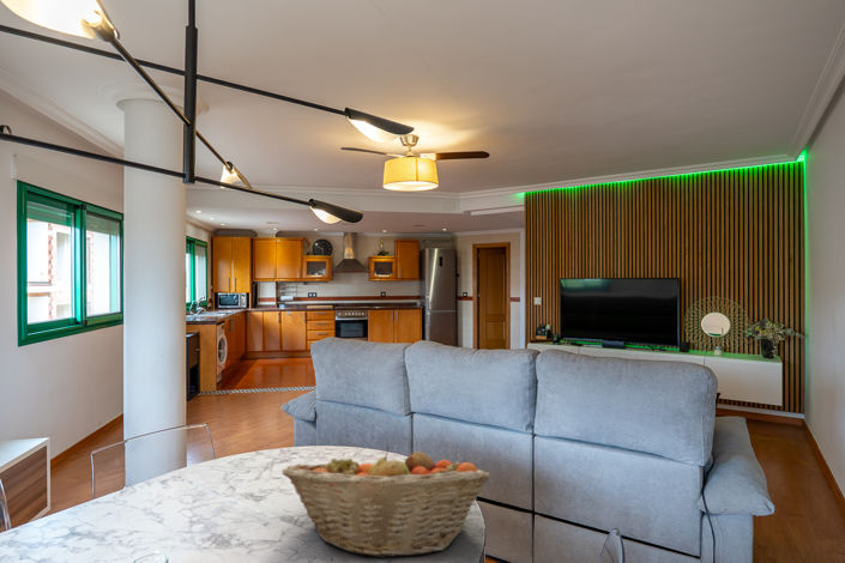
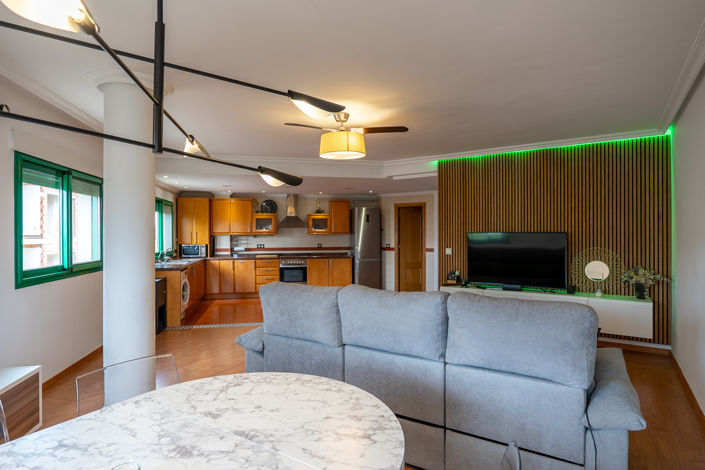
- fruit basket [282,446,491,559]
